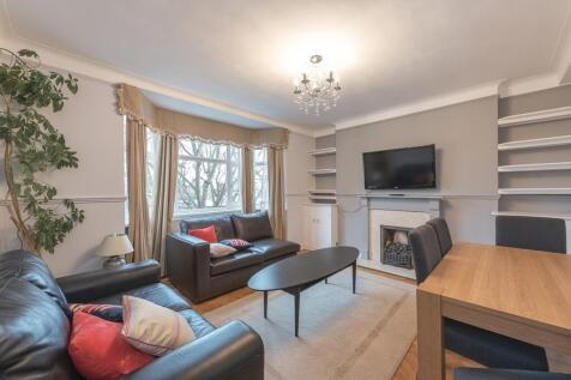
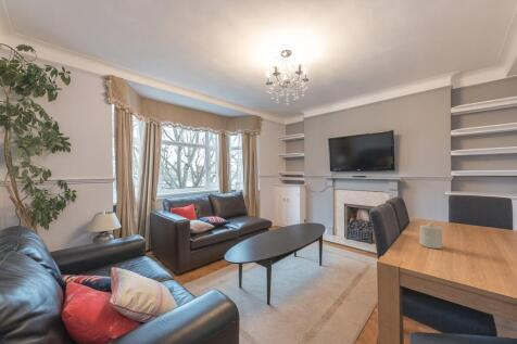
+ candle [418,222,443,250]
